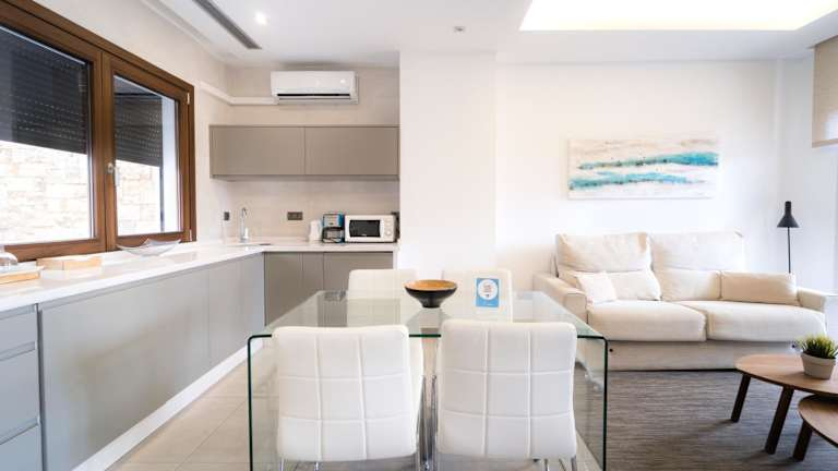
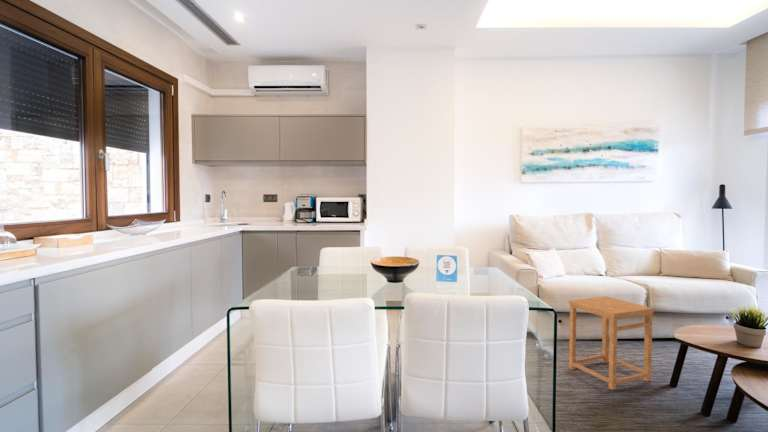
+ side table [568,295,655,391]
